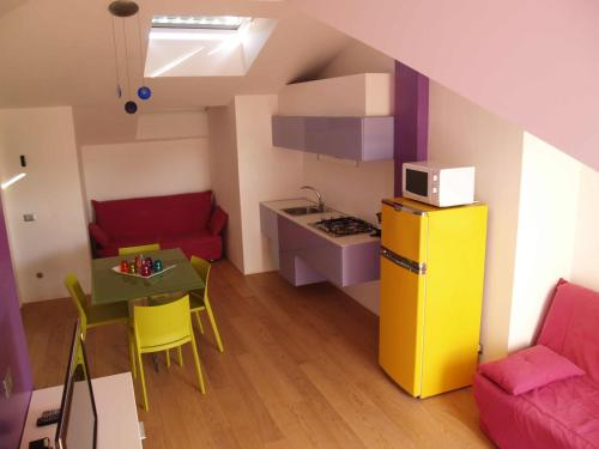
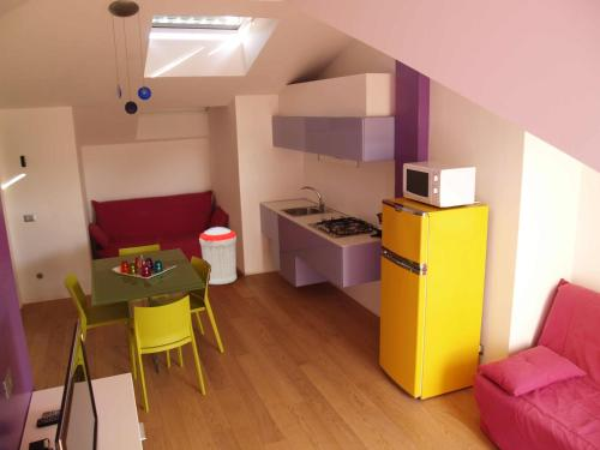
+ trash can [199,226,238,286]
